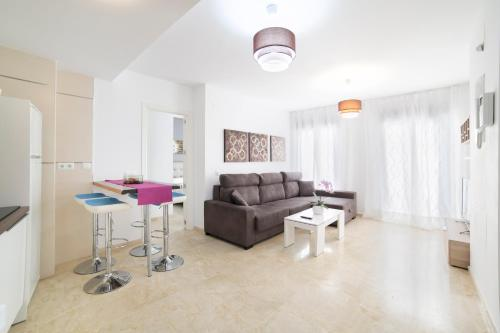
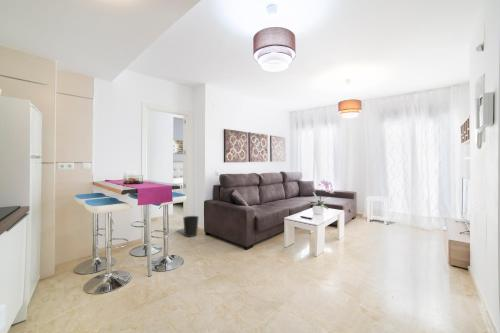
+ side table [365,195,391,226]
+ wastebasket [182,215,200,238]
